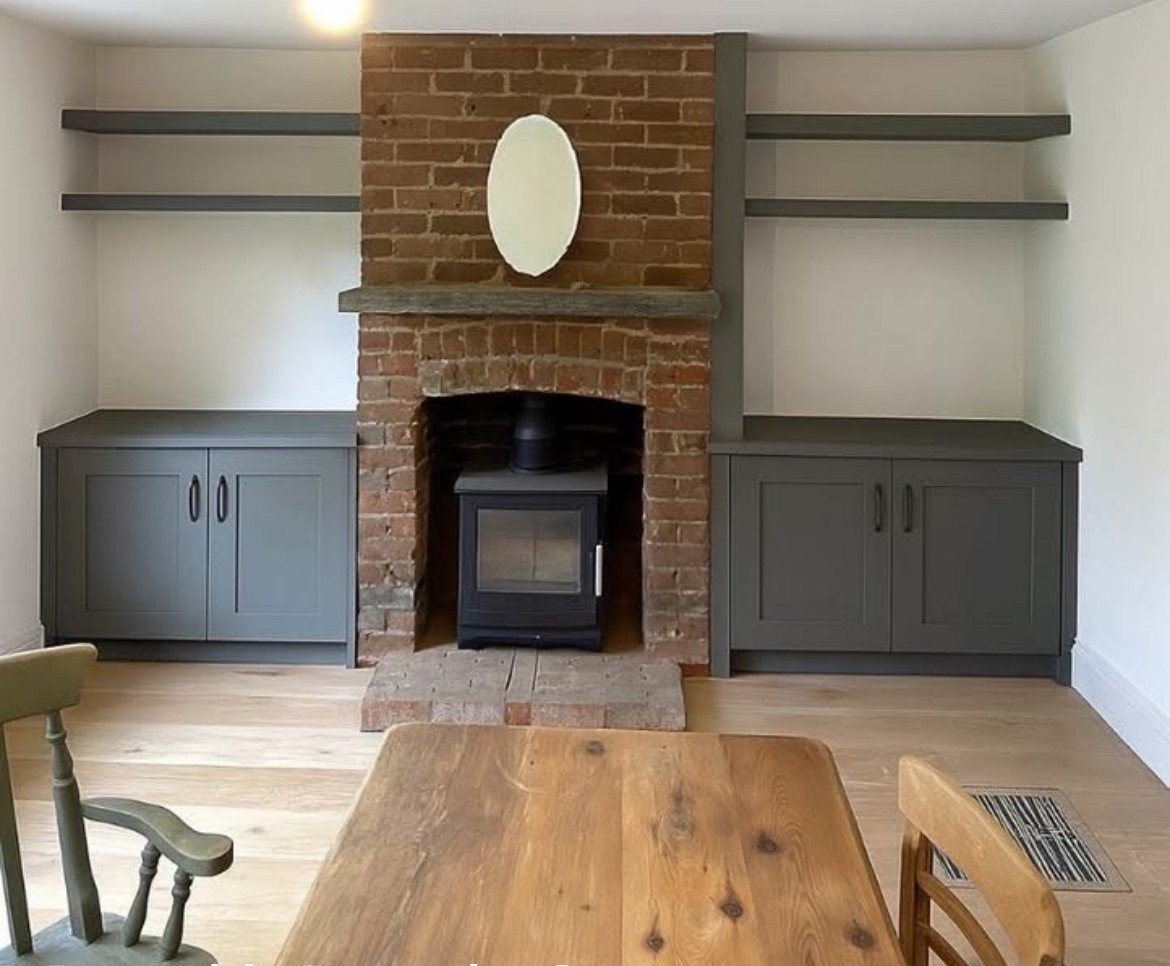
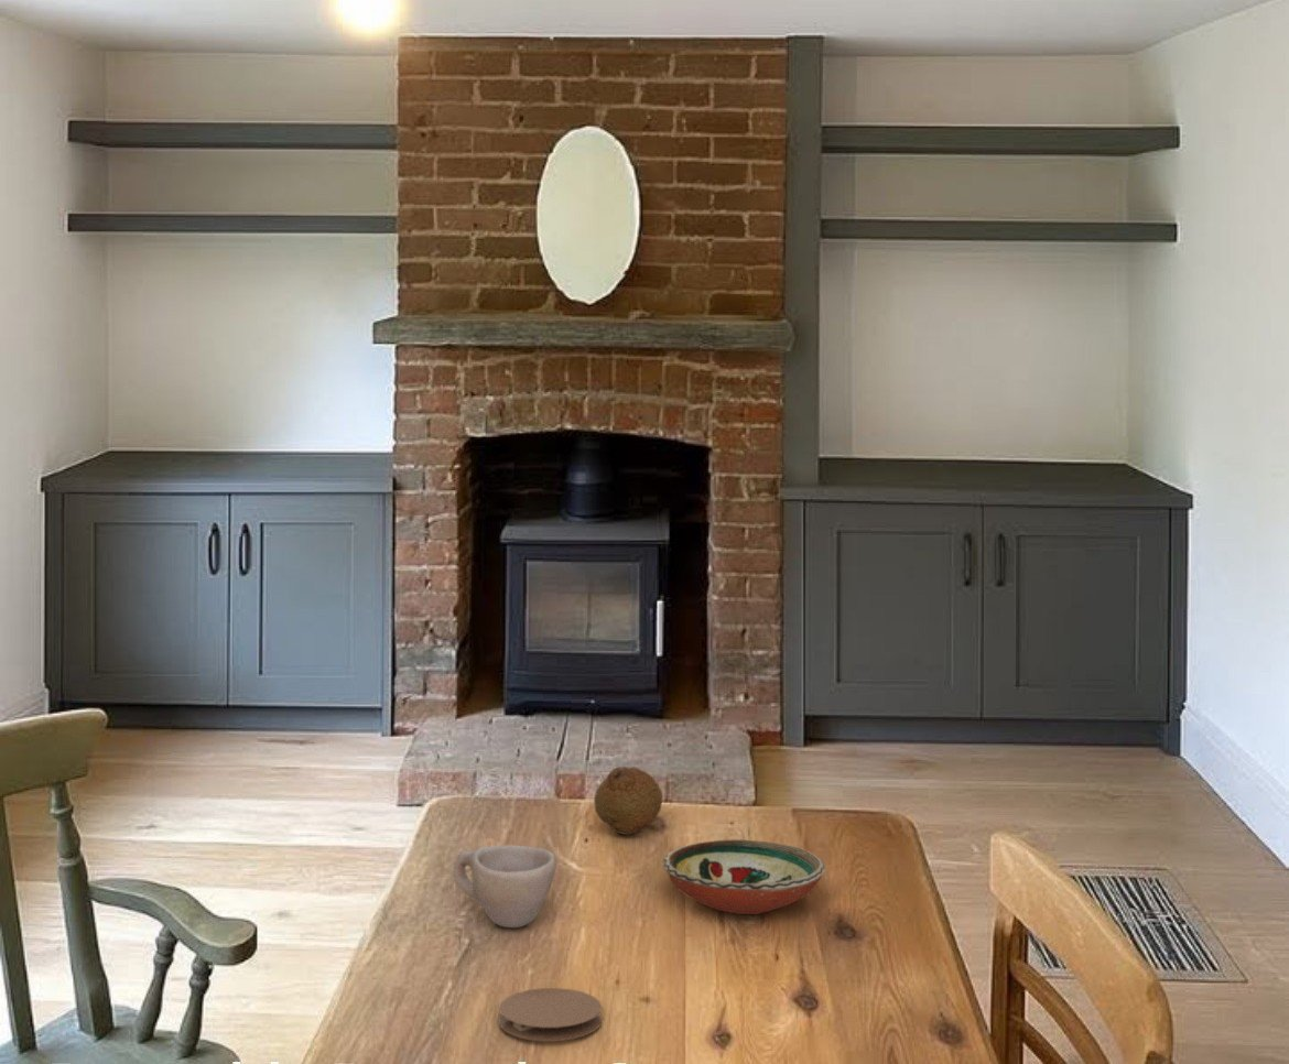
+ cup [452,844,557,929]
+ fruit [593,766,664,836]
+ decorative bowl [662,839,826,915]
+ coaster [498,987,603,1042]
